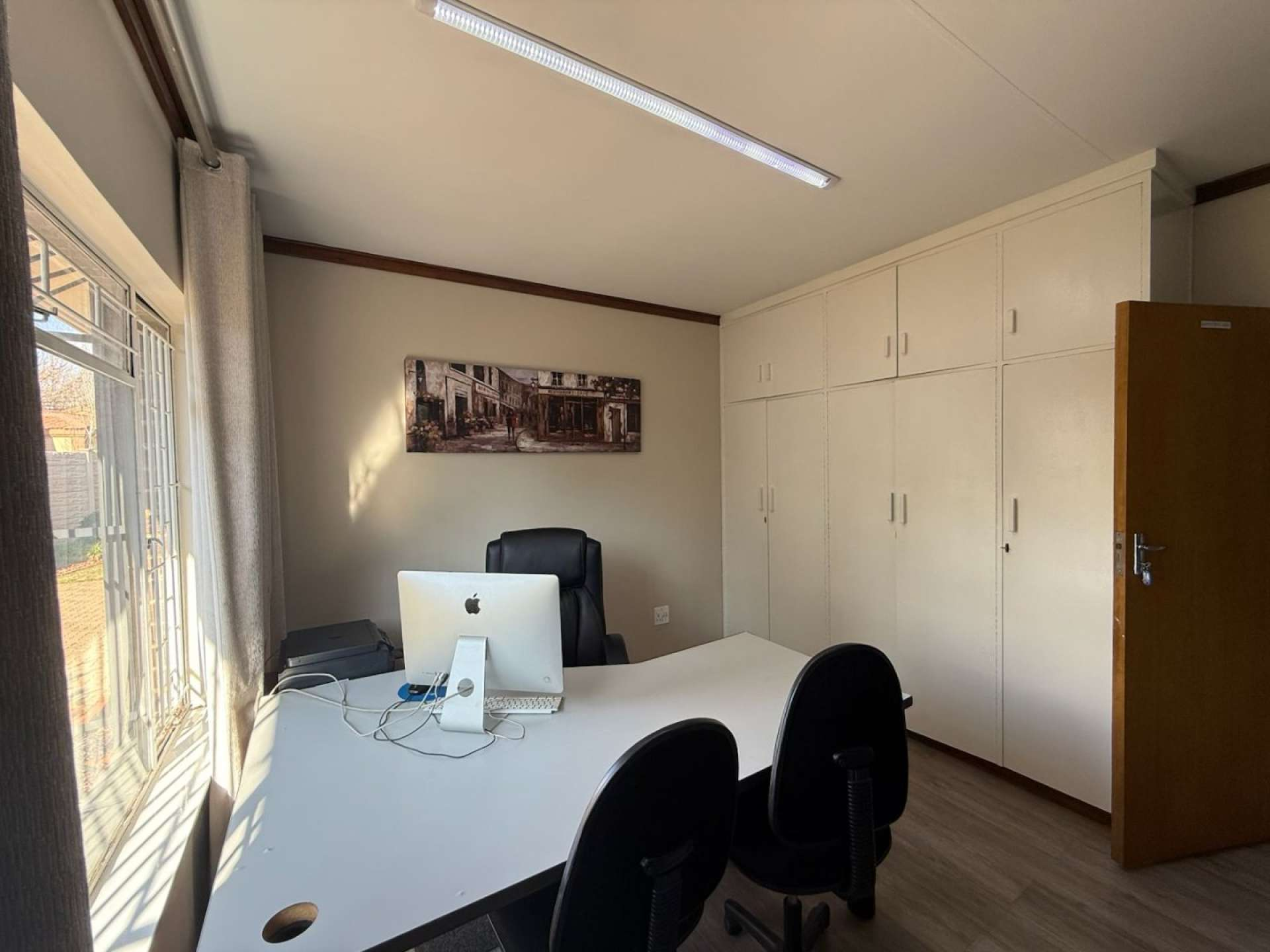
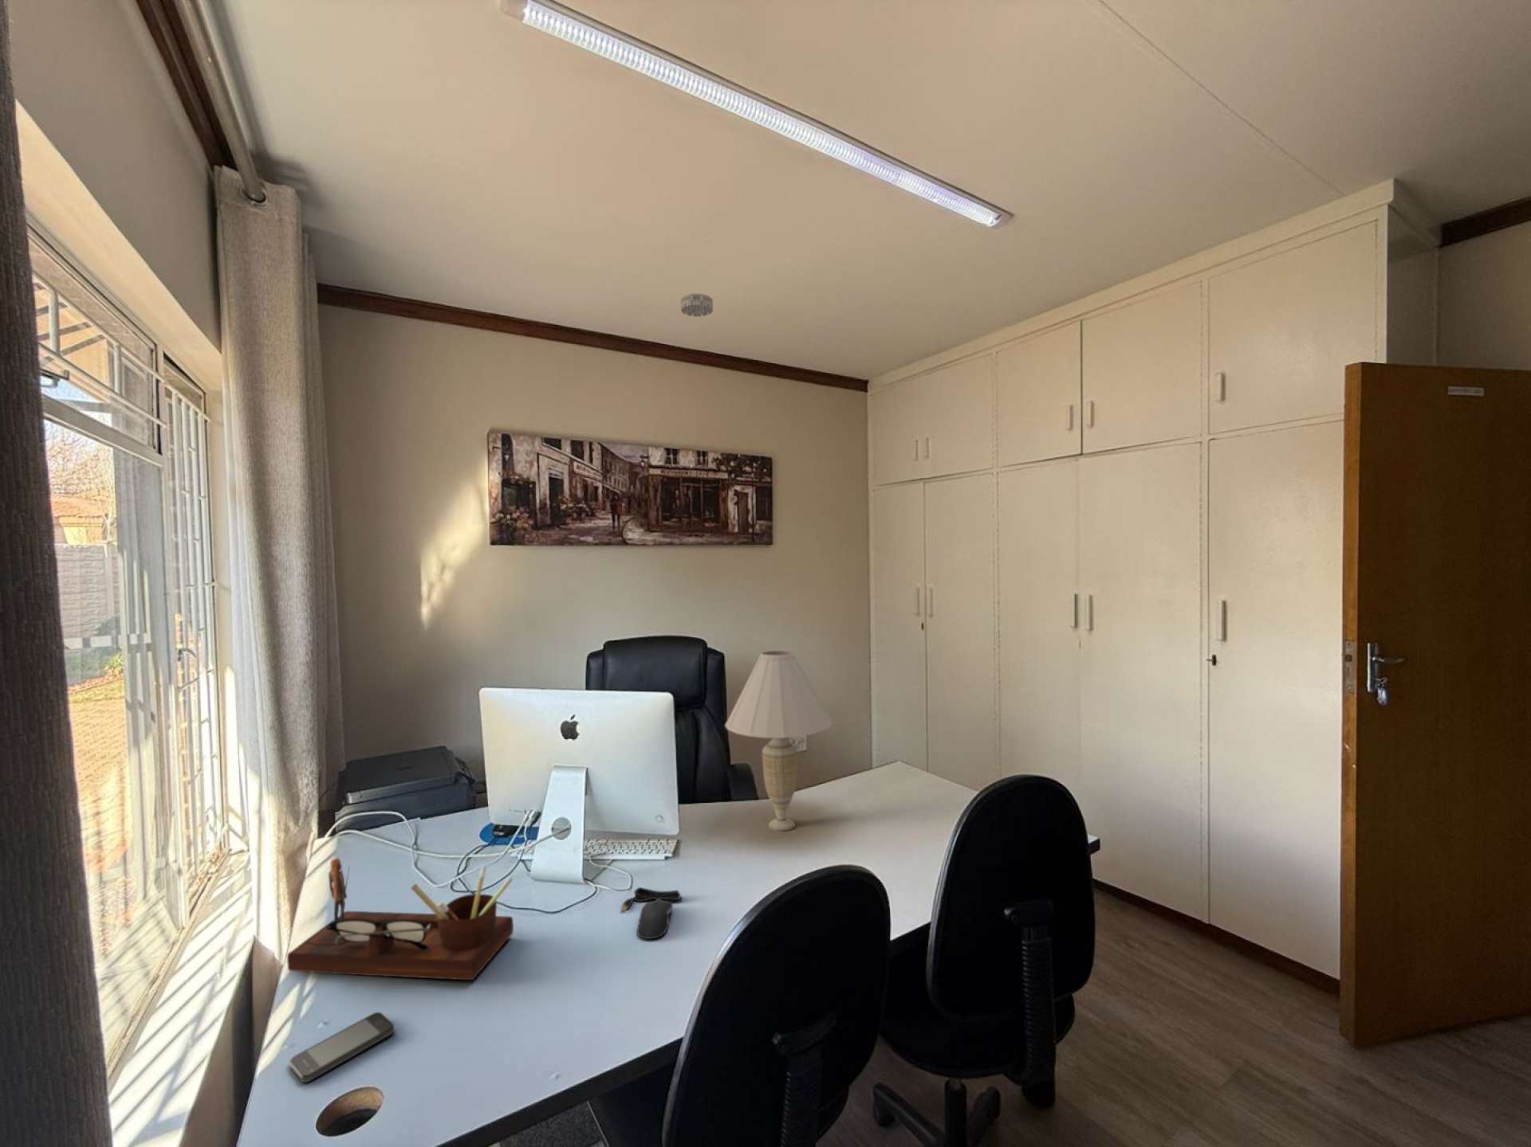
+ smartphone [288,1012,395,1083]
+ table lamp [725,649,833,831]
+ desk organizer [286,857,515,981]
+ computer mouse [620,887,682,940]
+ smoke detector [680,293,714,318]
